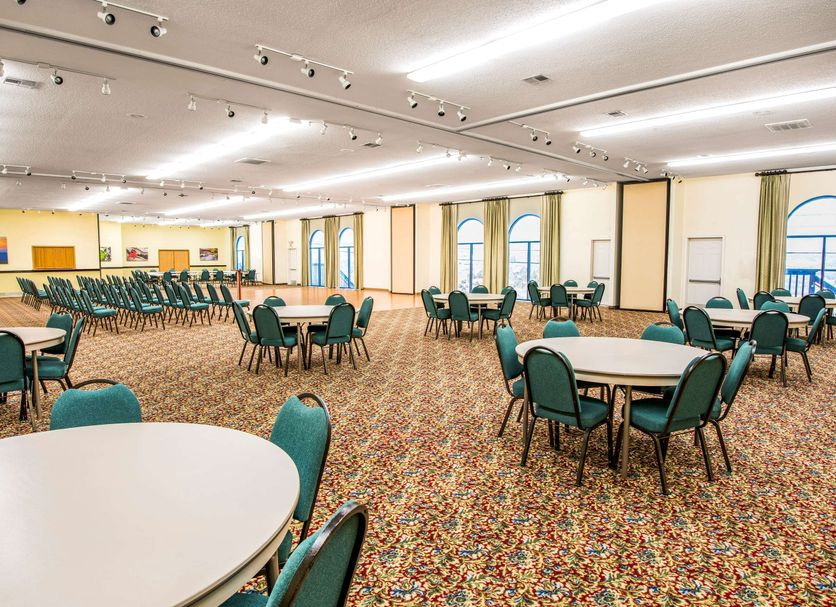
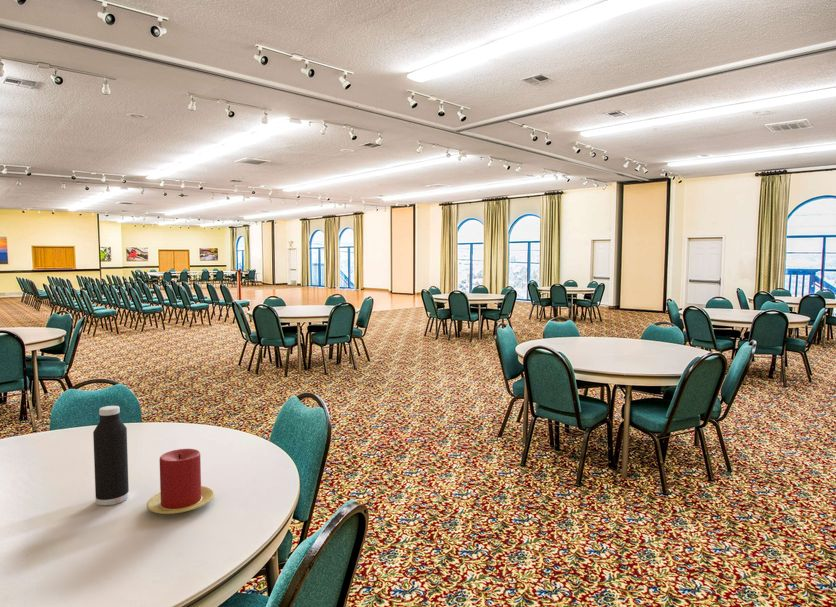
+ candle [146,448,215,515]
+ water bottle [92,405,130,506]
